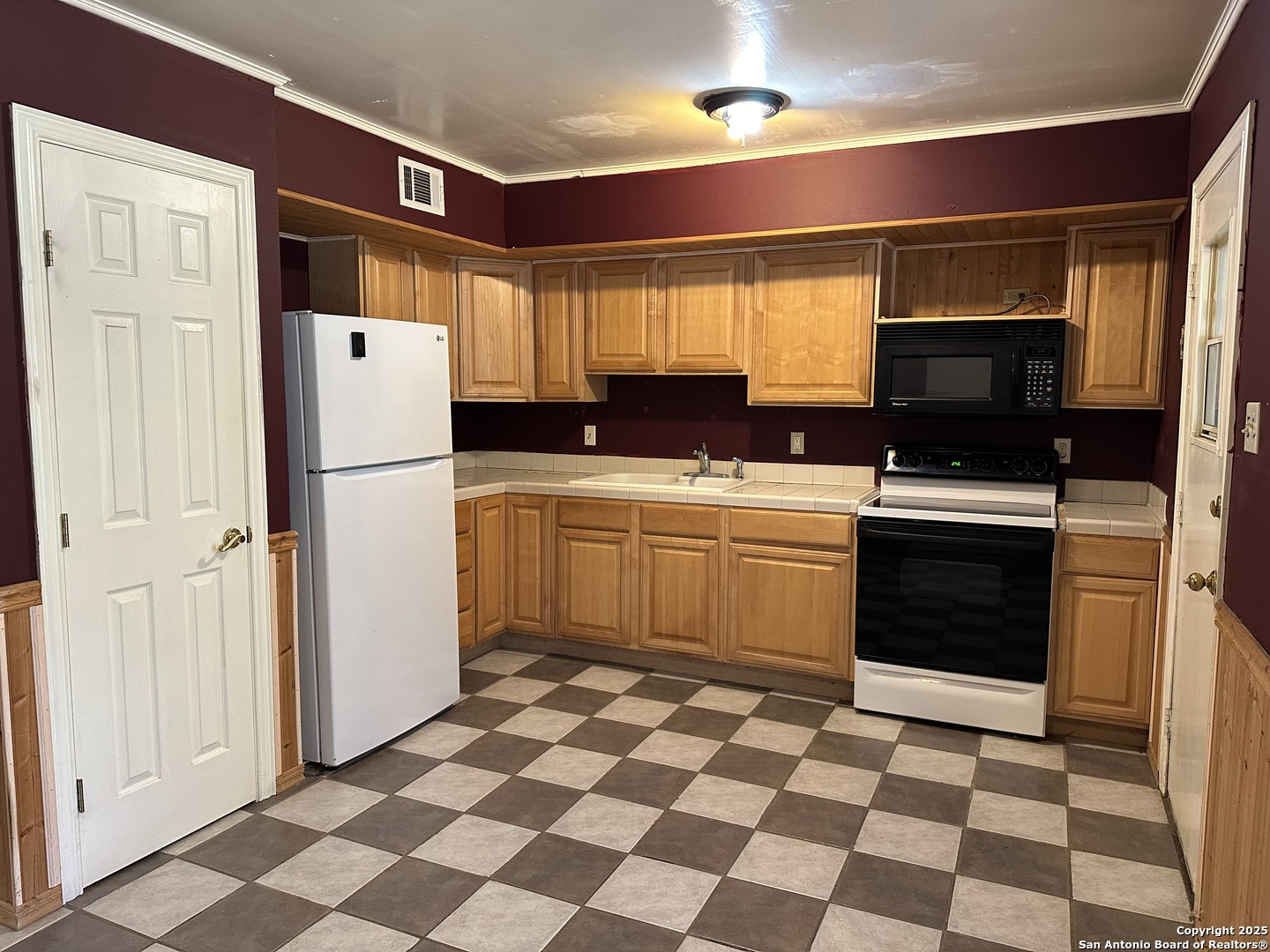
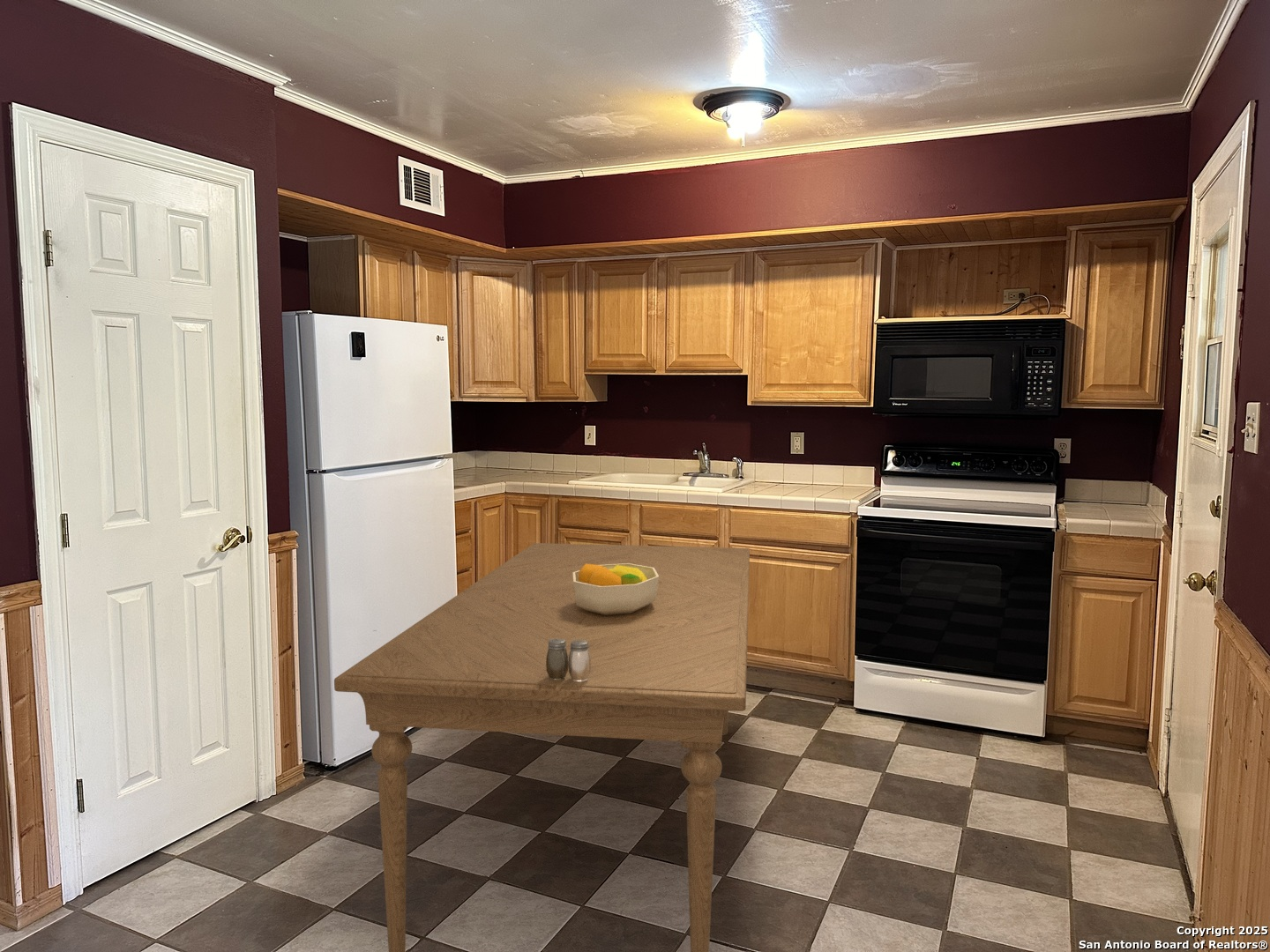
+ fruit bowl [573,563,659,615]
+ salt and pepper shaker [546,639,591,681]
+ dining table [333,542,751,952]
